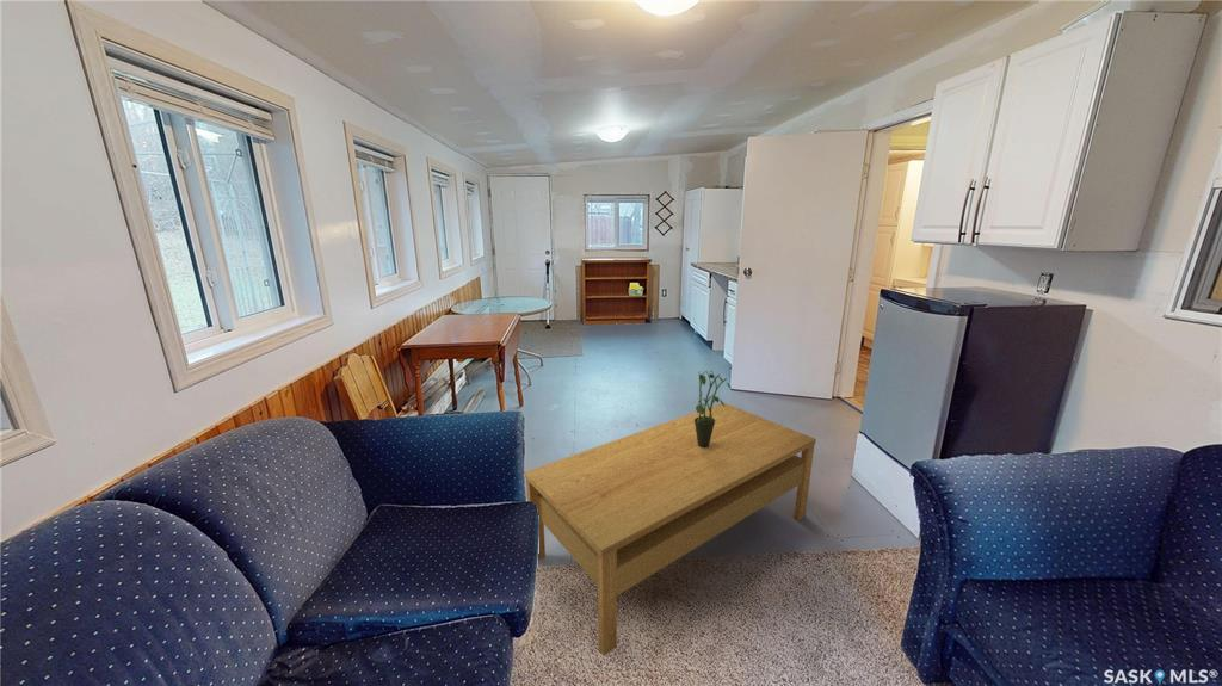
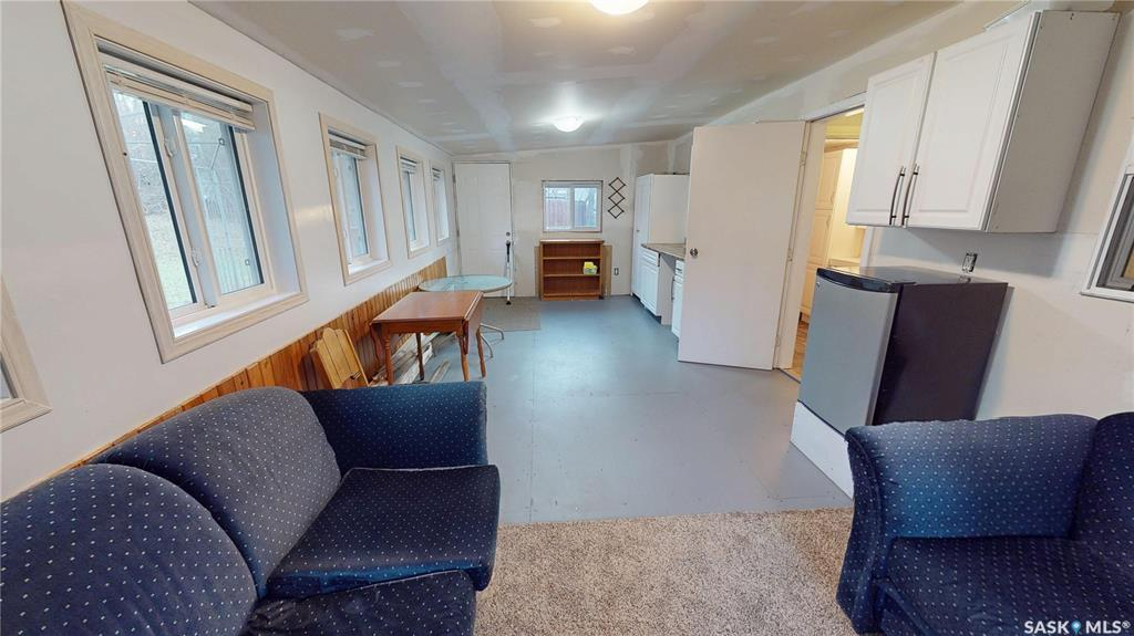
- coffee table [524,401,817,657]
- potted plant [695,370,733,447]
